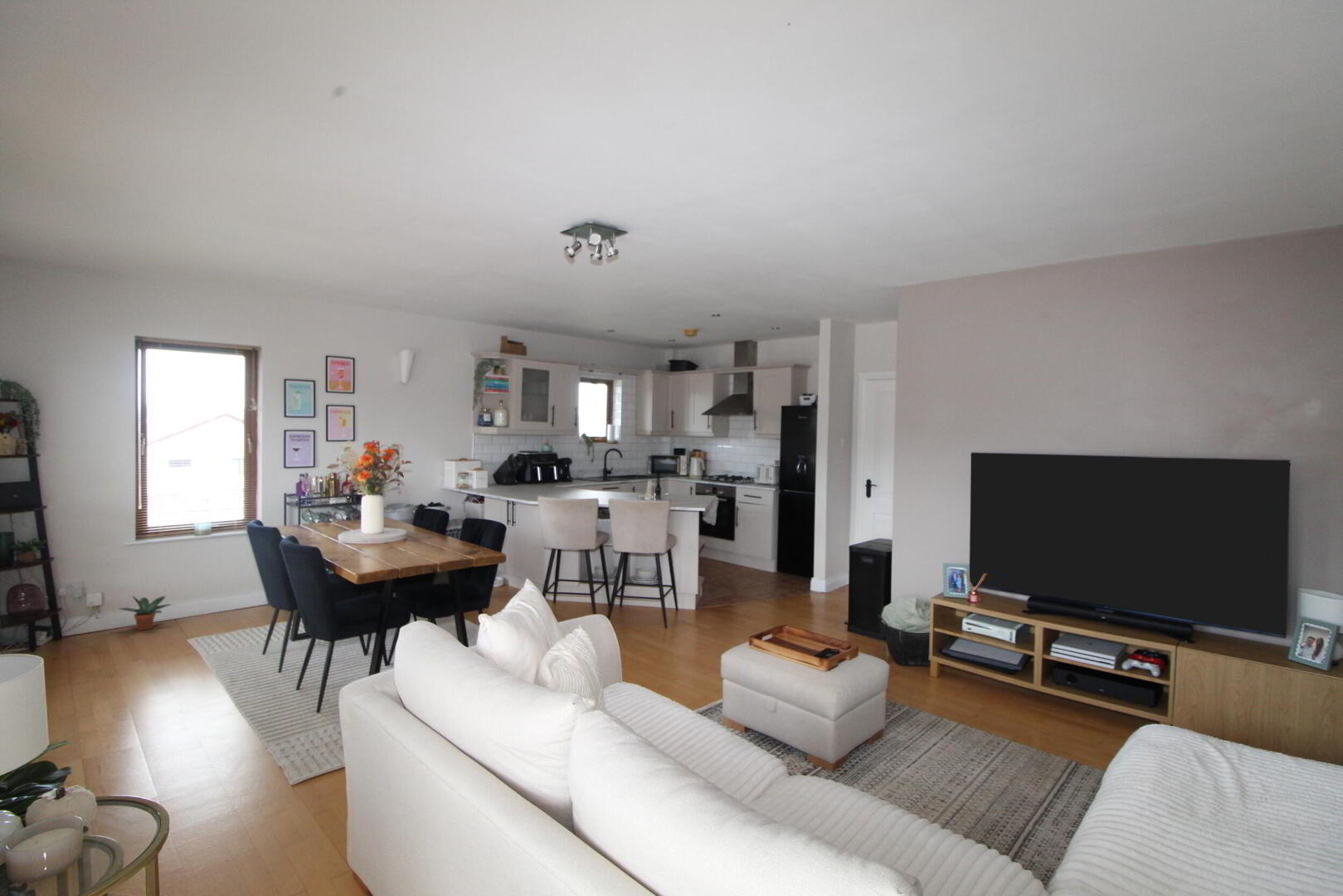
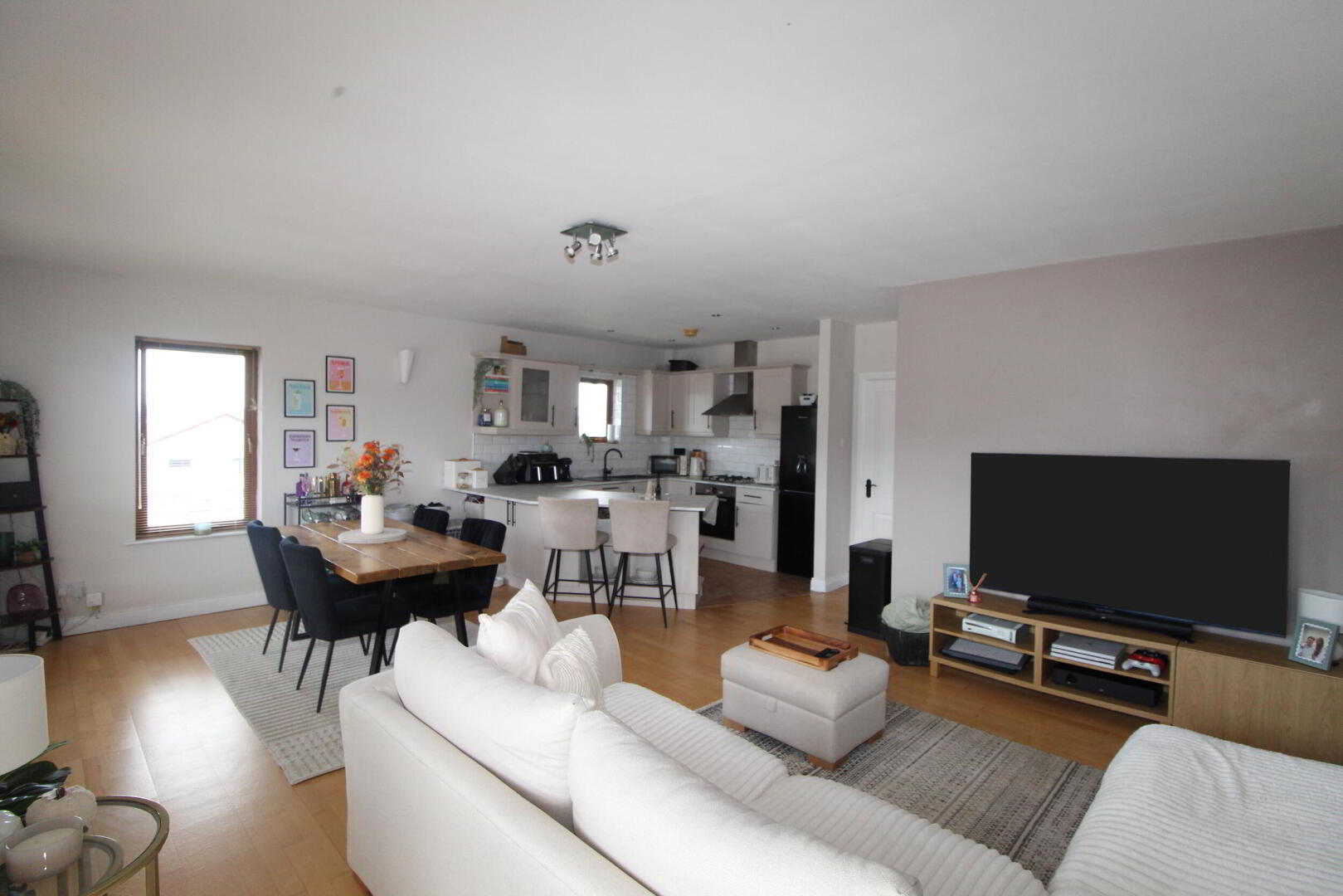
- potted plant [116,595,172,631]
